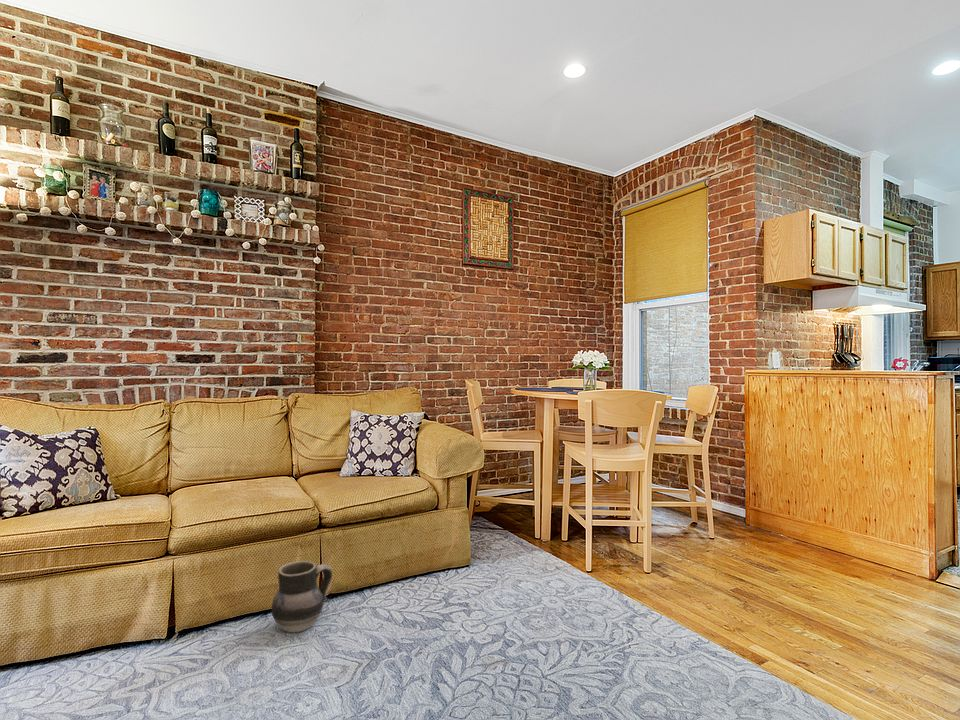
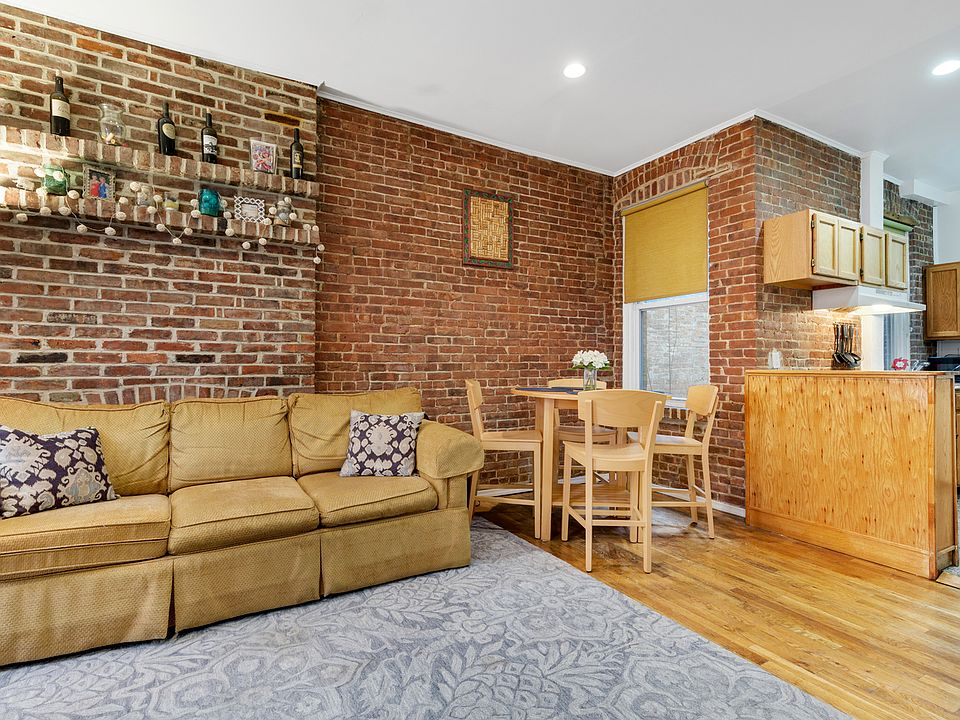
- ceramic jug [271,560,333,633]
